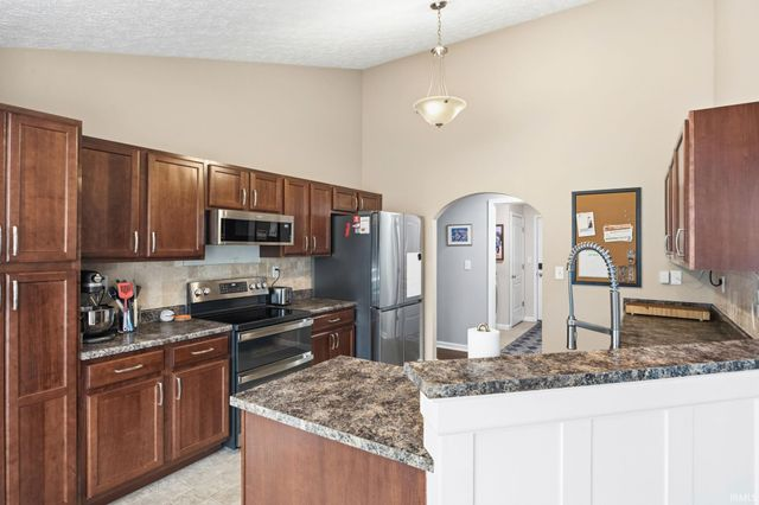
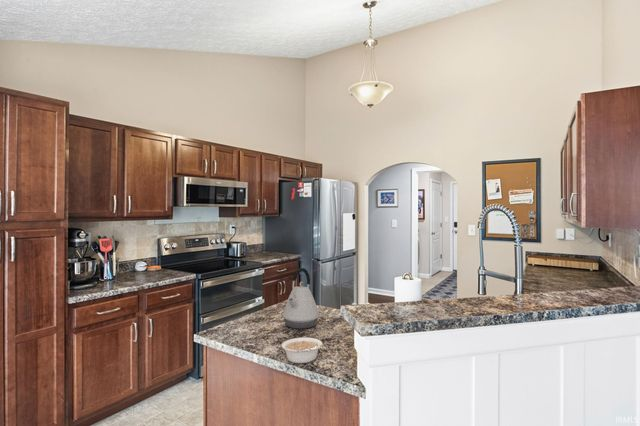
+ legume [280,337,330,364]
+ kettle [282,267,320,330]
